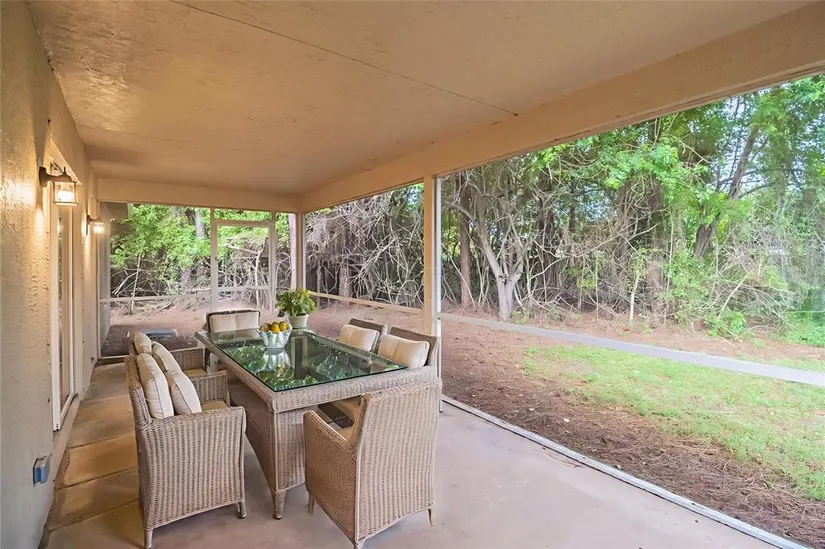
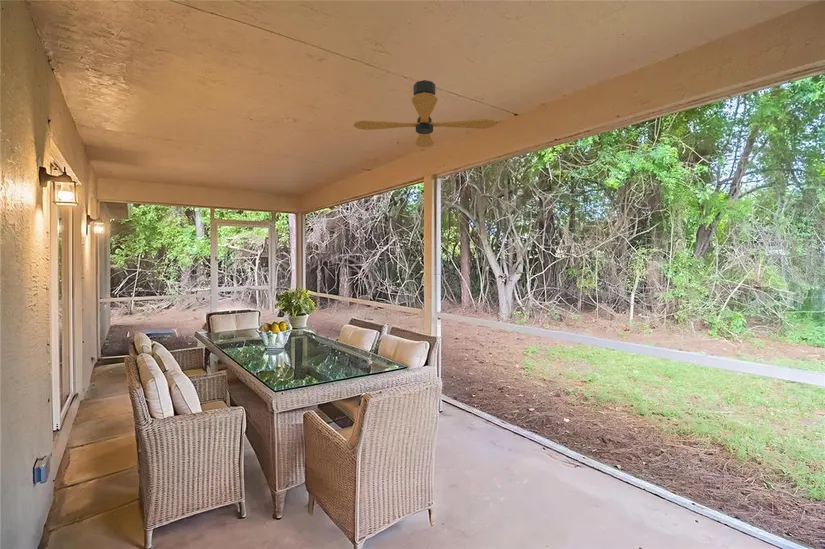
+ ceiling fan [353,79,497,148]
